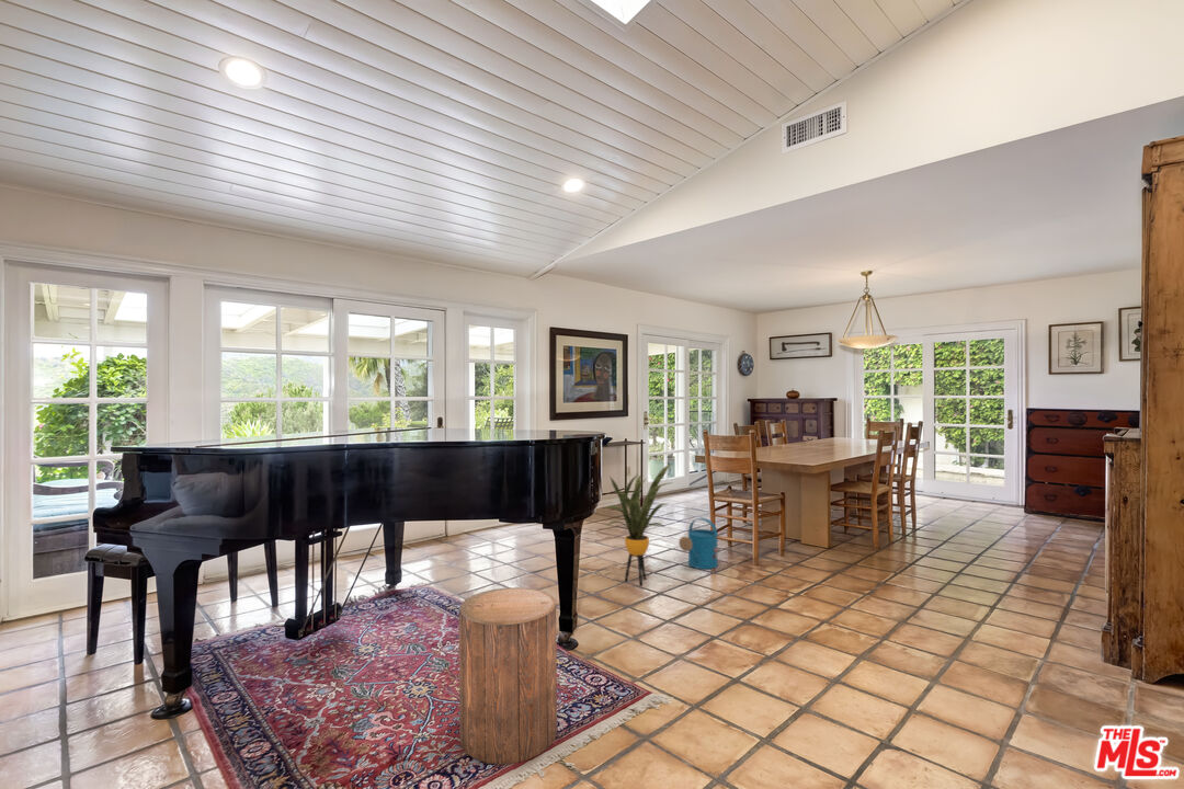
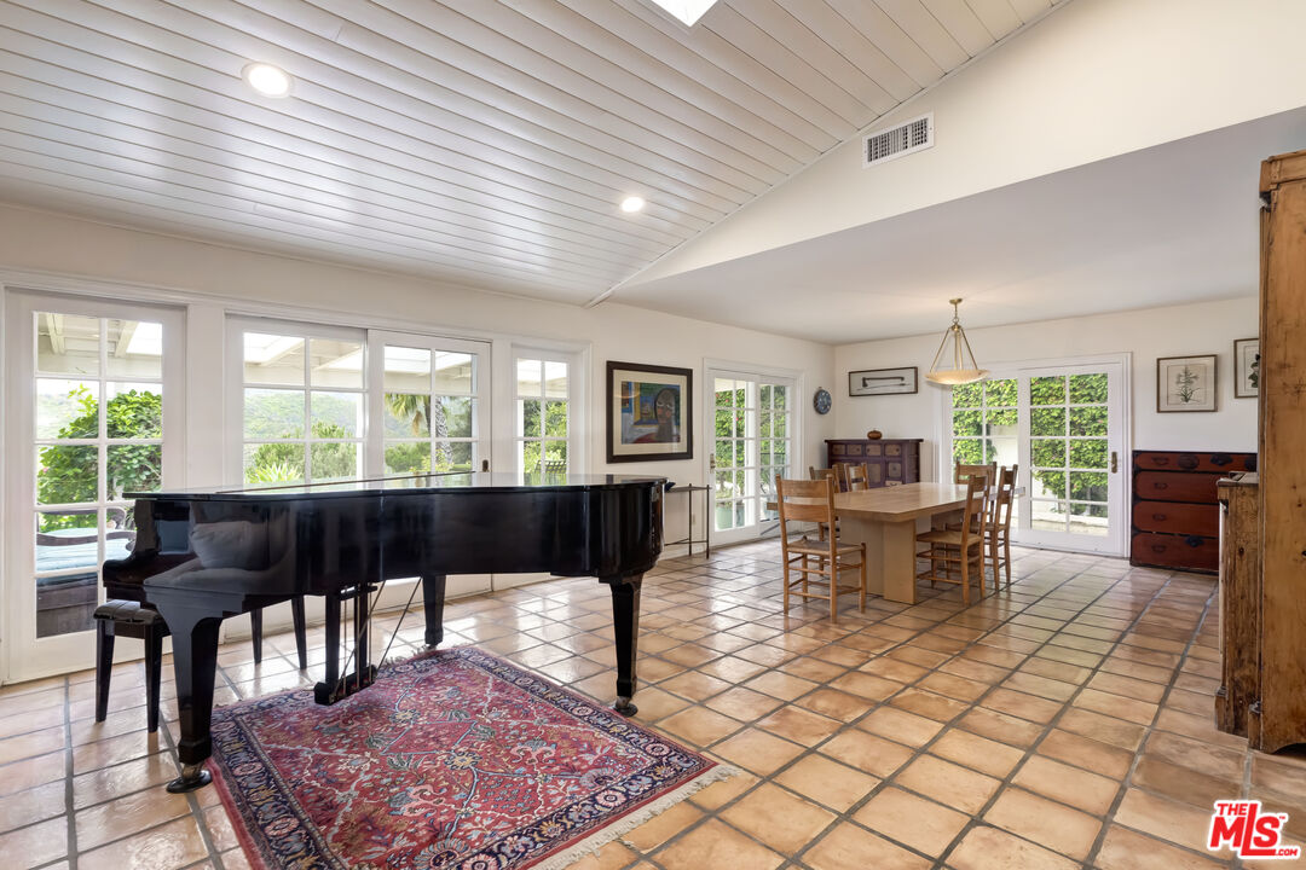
- watering can [678,517,719,570]
- stool [458,586,558,765]
- house plant [603,462,675,586]
